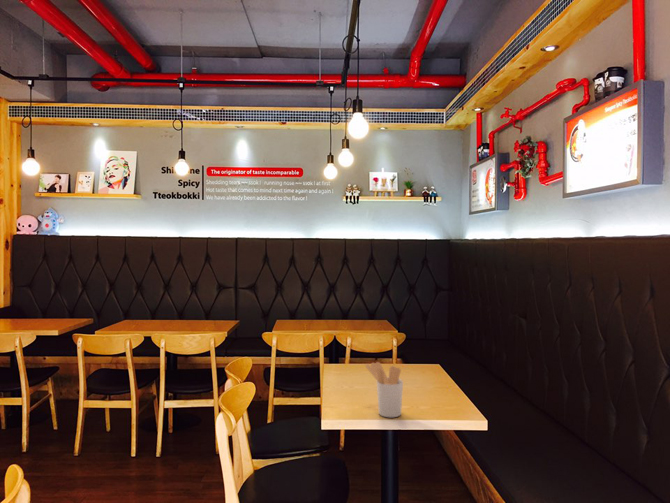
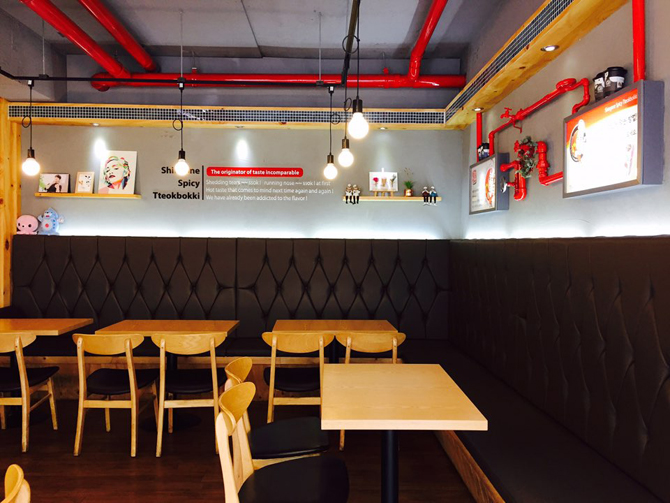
- utensil holder [364,361,404,418]
